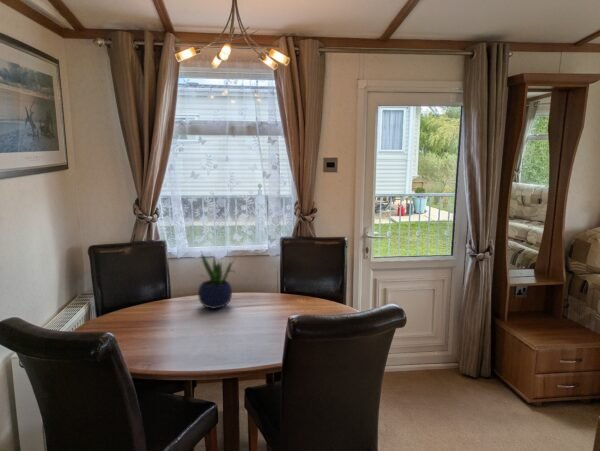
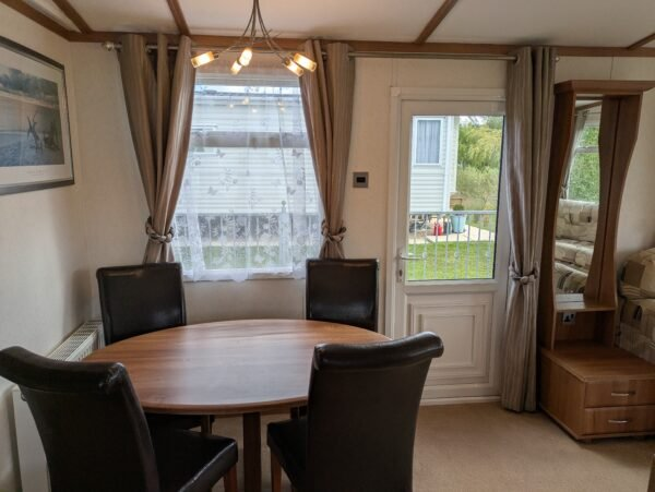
- potted plant [197,251,236,310]
